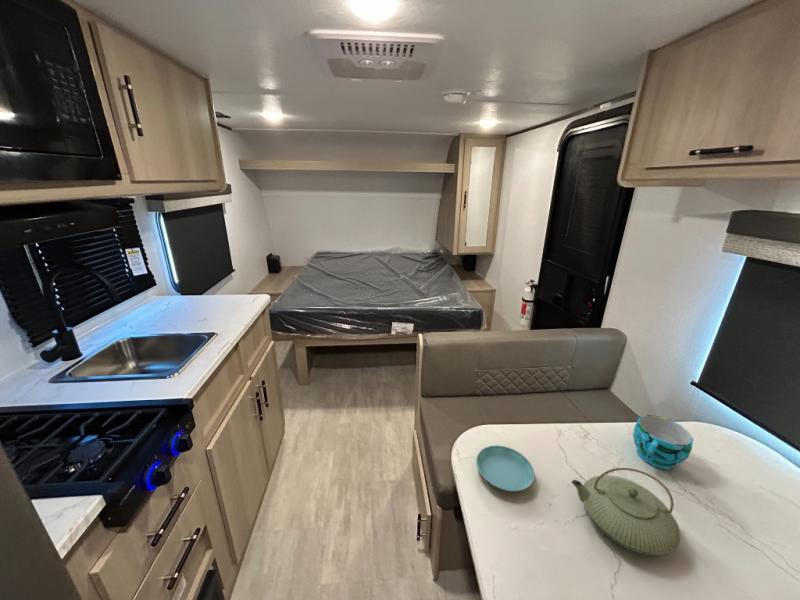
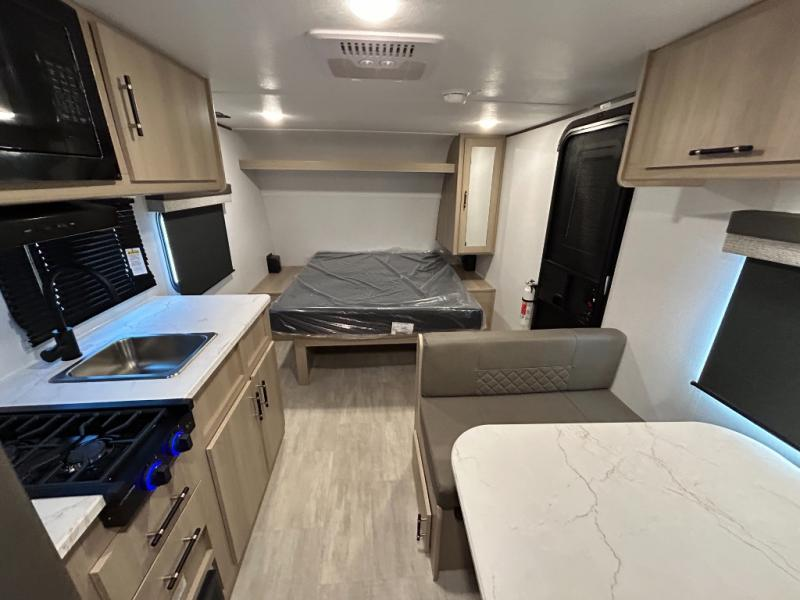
- saucer [475,444,535,493]
- teapot [571,467,681,556]
- cup [632,414,694,470]
